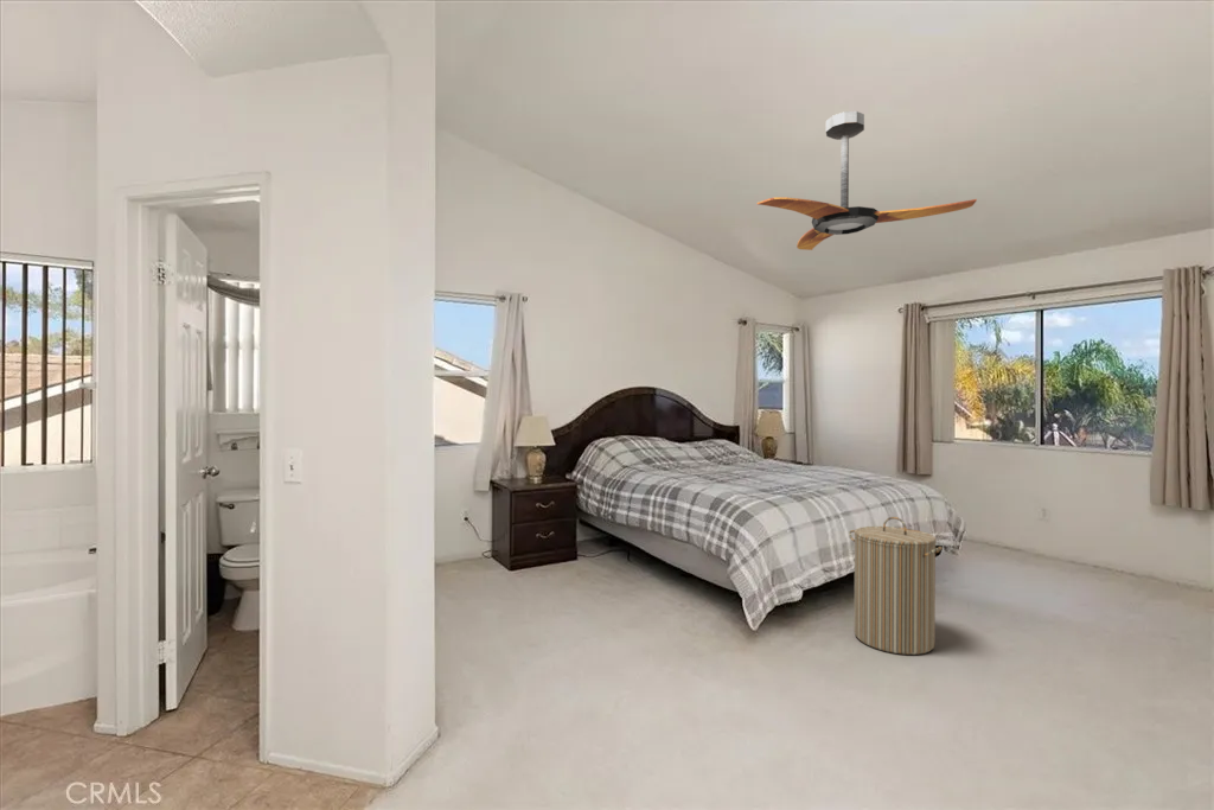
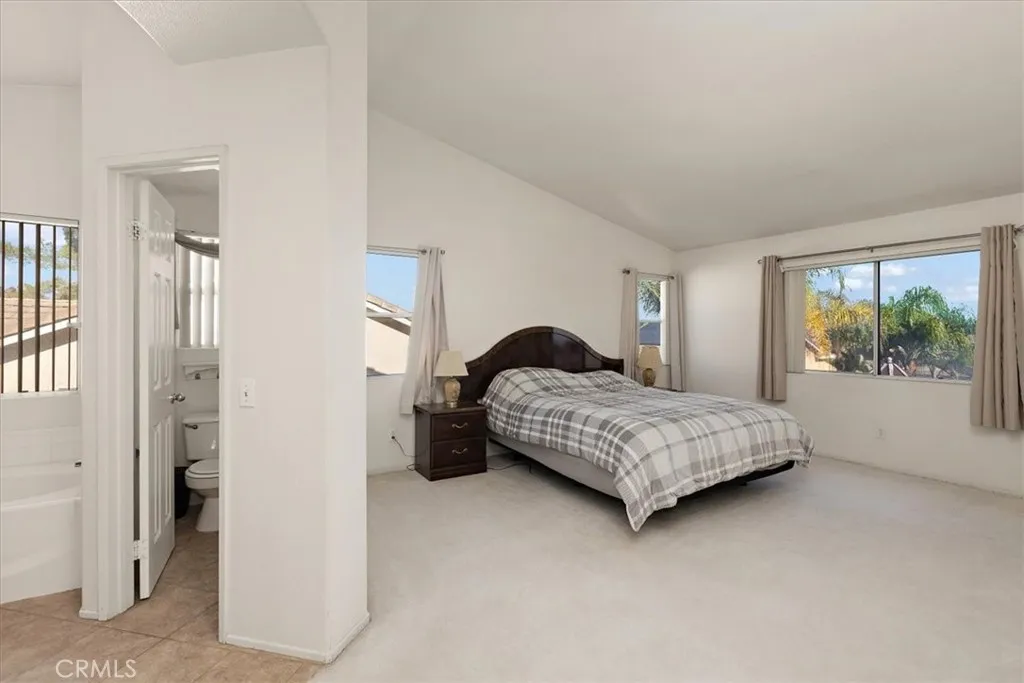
- ceiling fan [756,110,978,251]
- laundry hamper [848,516,944,656]
